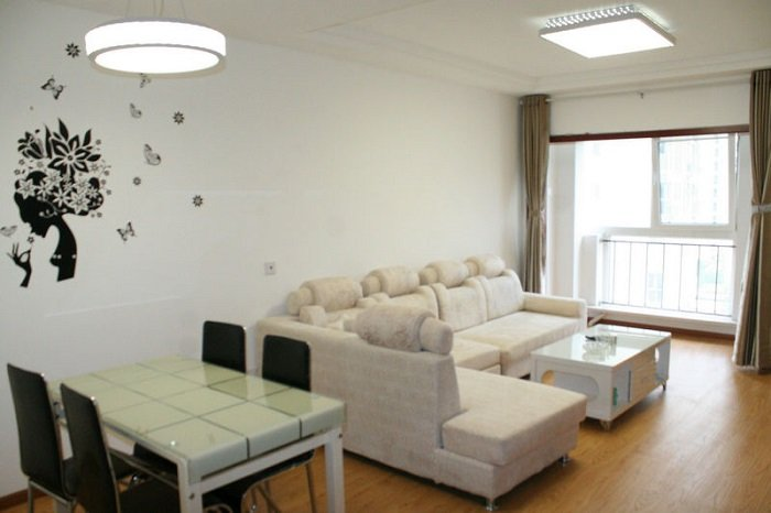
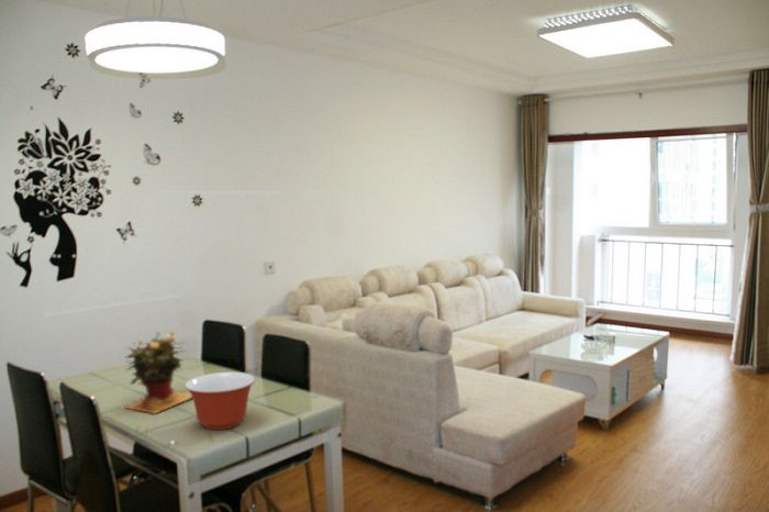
+ mixing bowl [183,371,256,431]
+ flower arrangement [124,331,192,415]
